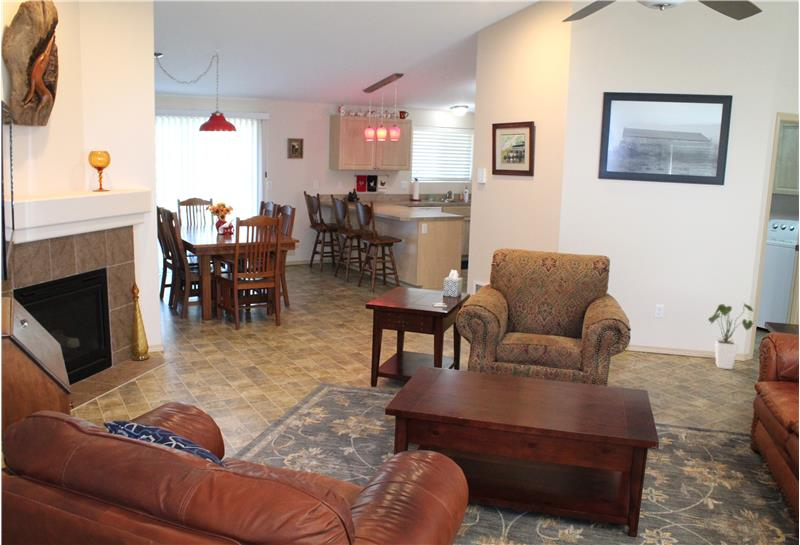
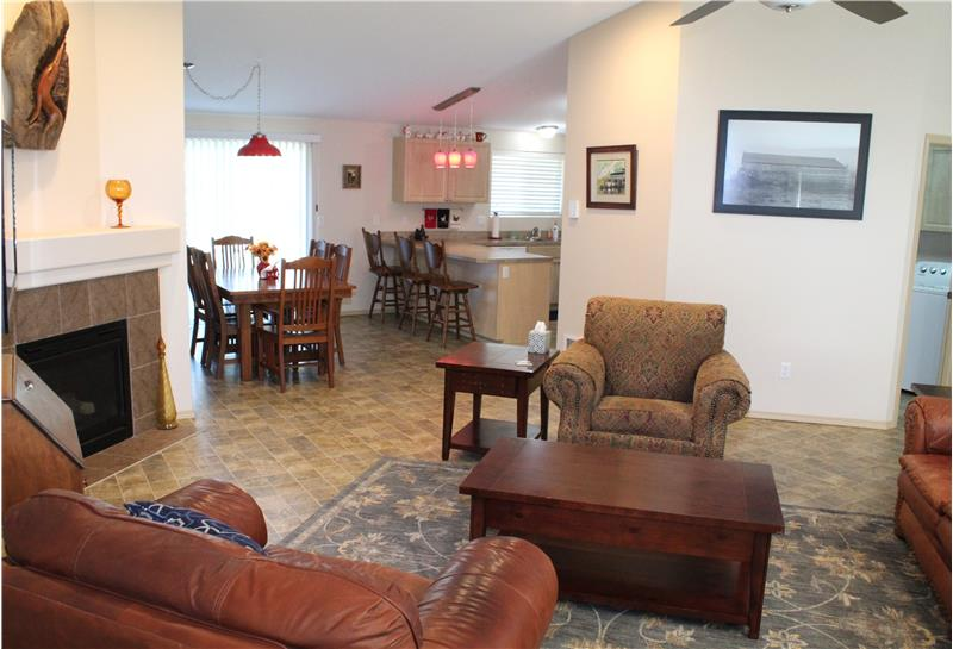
- house plant [707,302,754,370]
